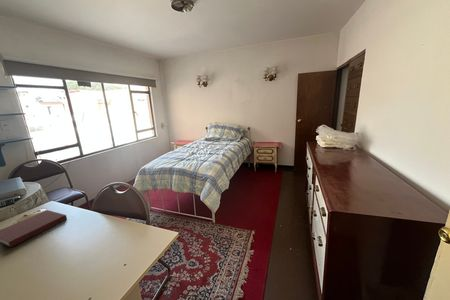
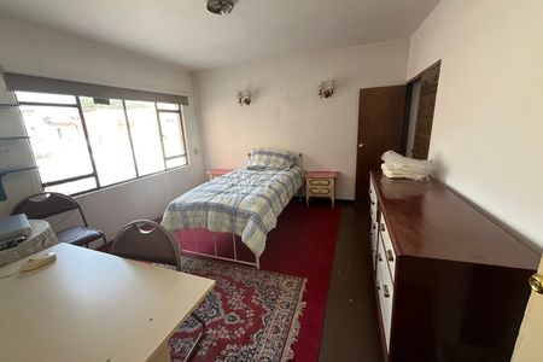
- notebook [0,209,68,248]
